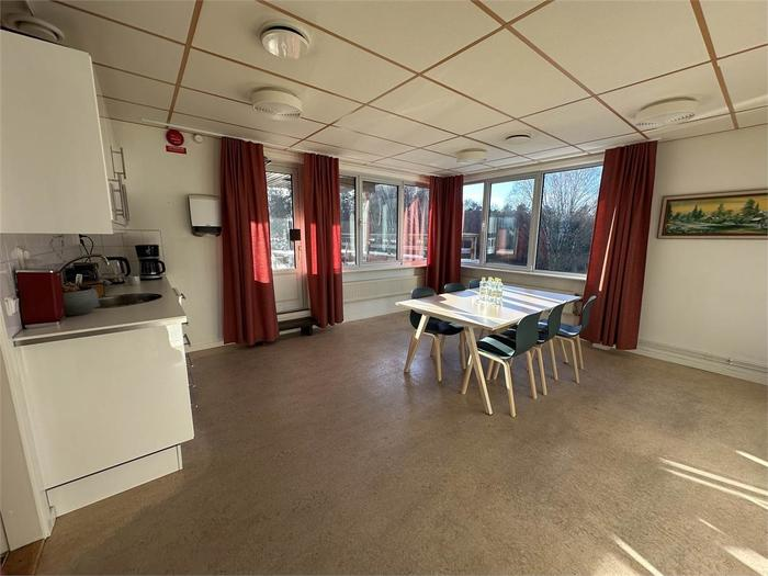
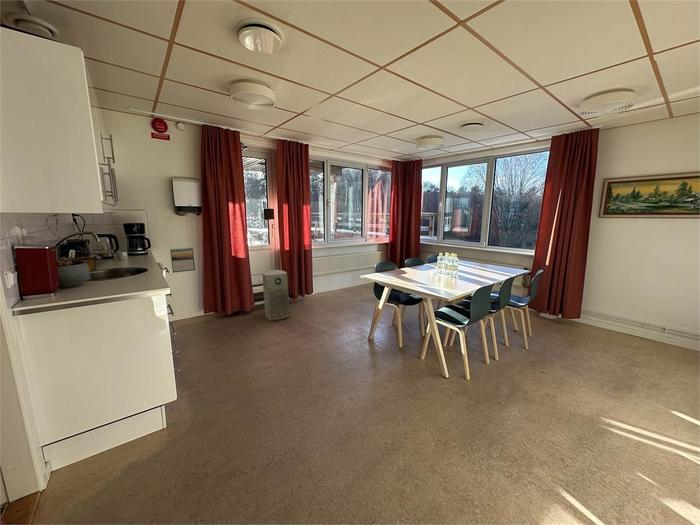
+ air purifier [261,269,291,322]
+ calendar [169,247,196,274]
